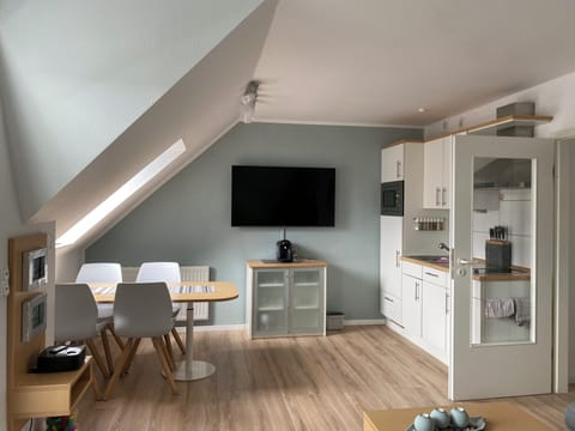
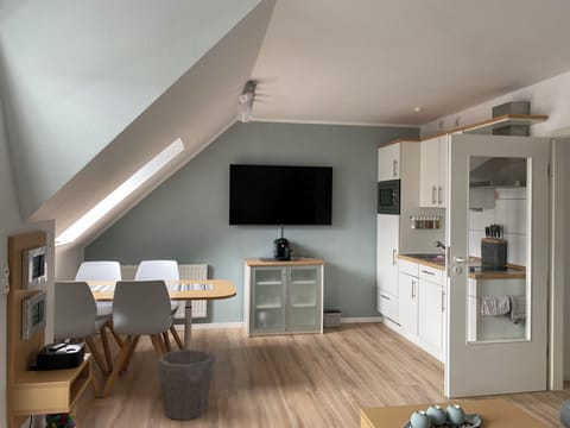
+ waste bin [157,348,216,421]
